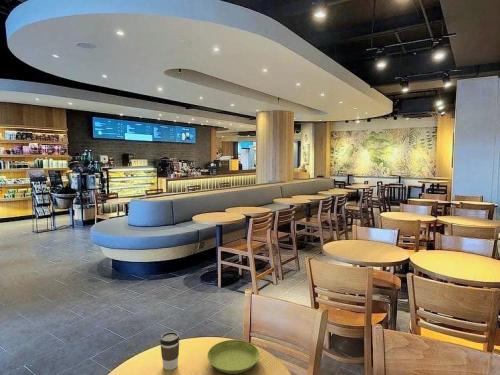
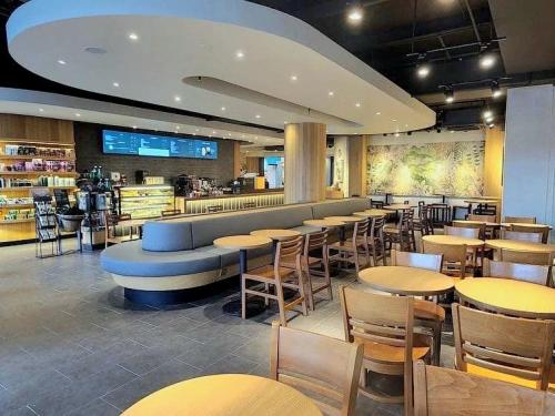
- saucer [207,339,260,375]
- coffee cup [159,331,181,371]
